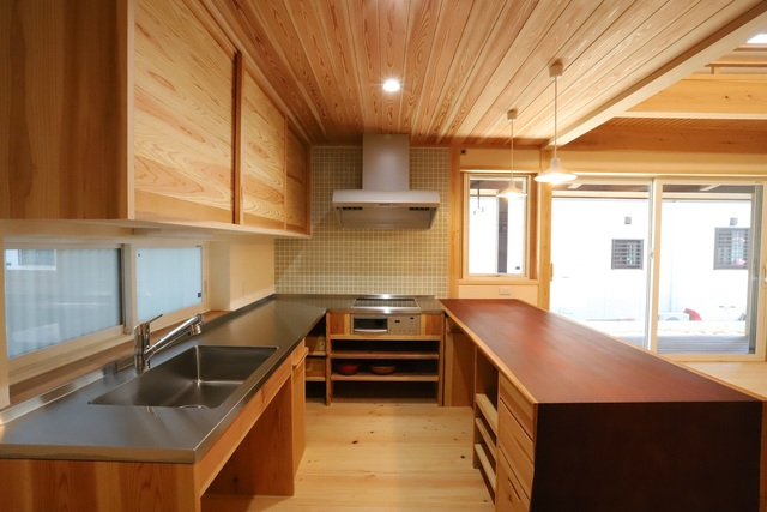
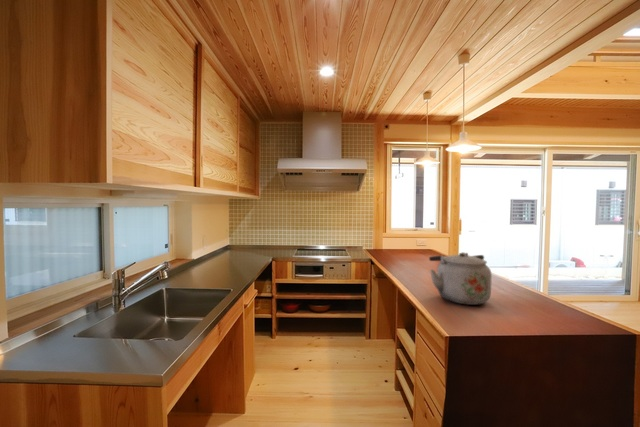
+ kettle [428,251,493,306]
